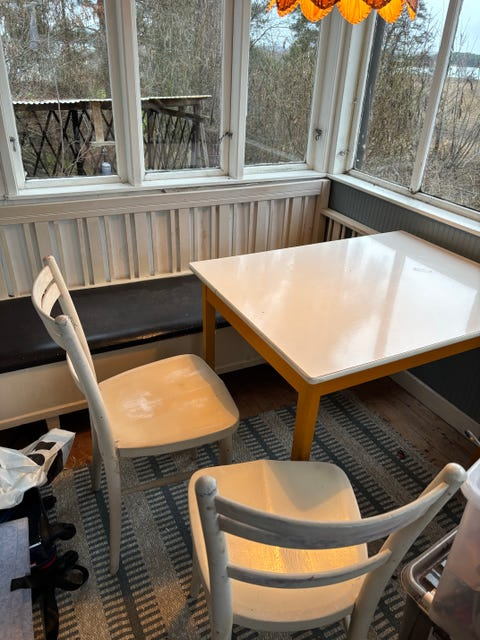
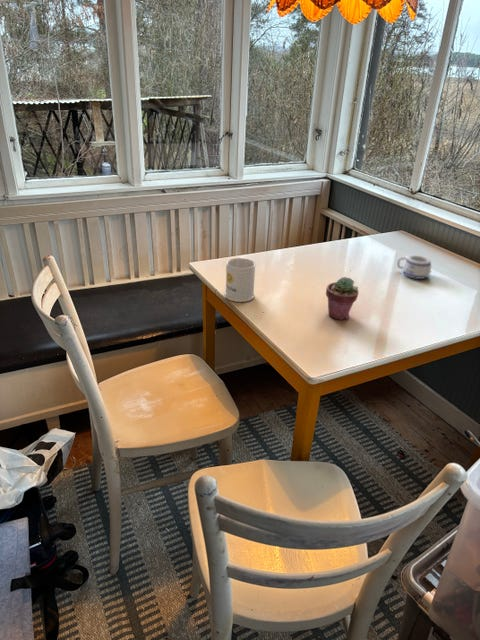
+ potted succulent [325,276,360,321]
+ mug [224,257,256,303]
+ mug [396,254,432,280]
